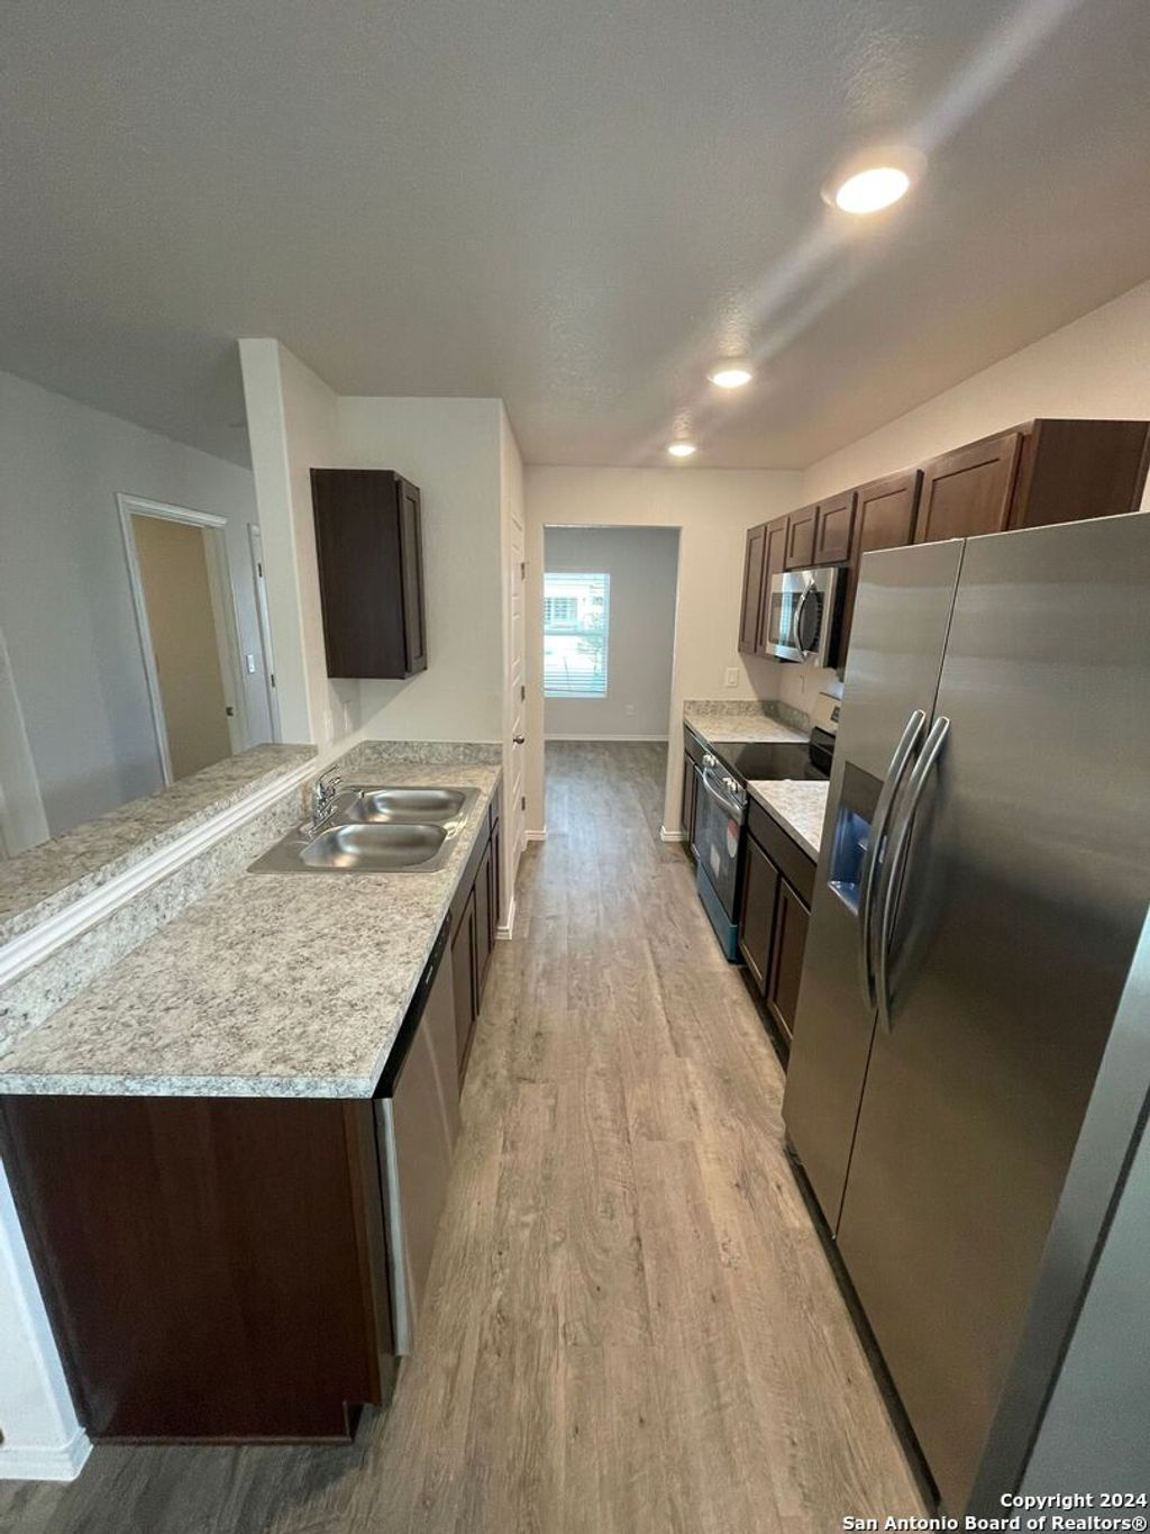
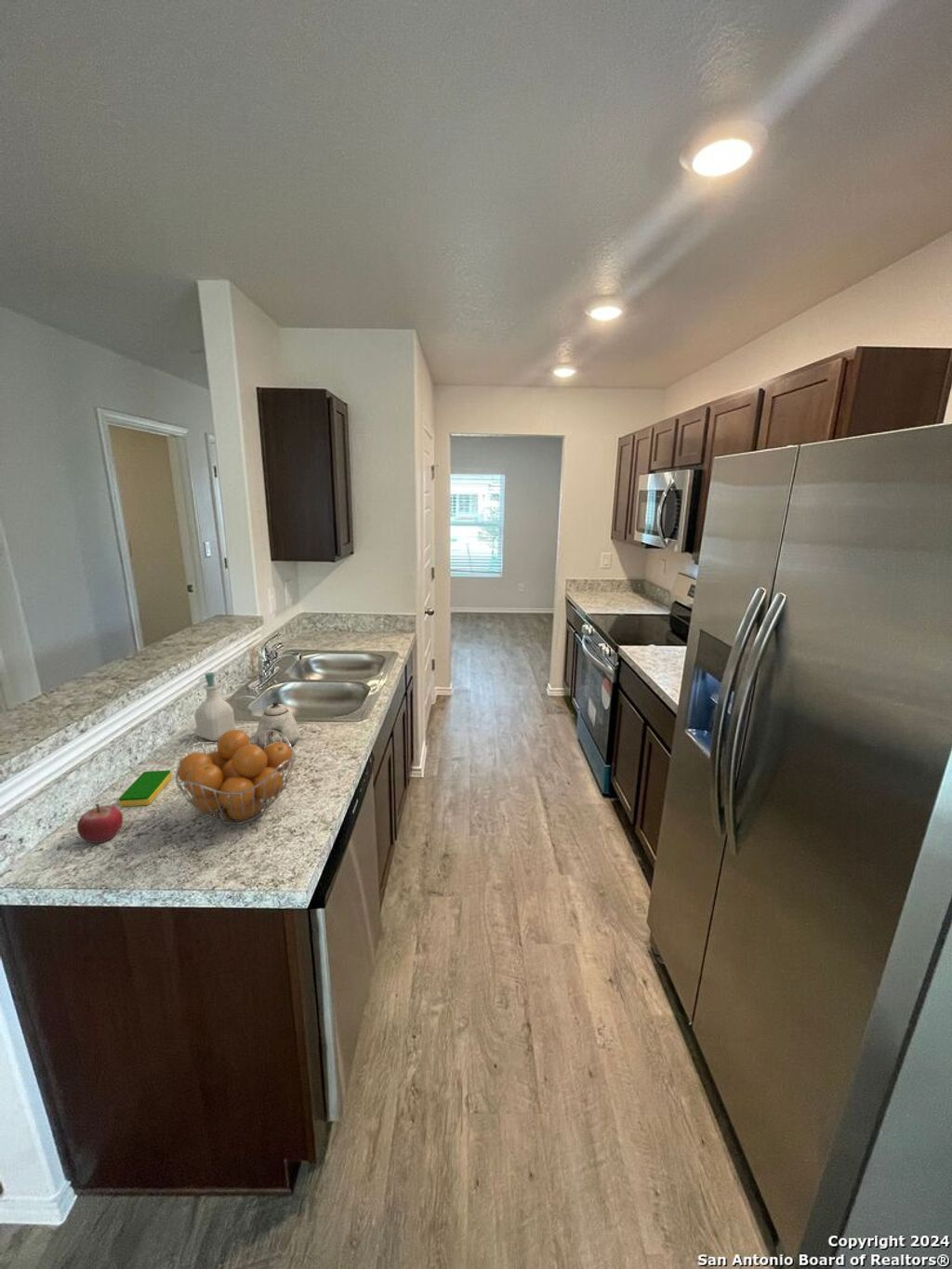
+ fruit basket [175,729,297,826]
+ dish sponge [118,770,172,808]
+ teapot [256,702,300,749]
+ fruit [76,802,124,844]
+ soap bottle [193,671,236,742]
